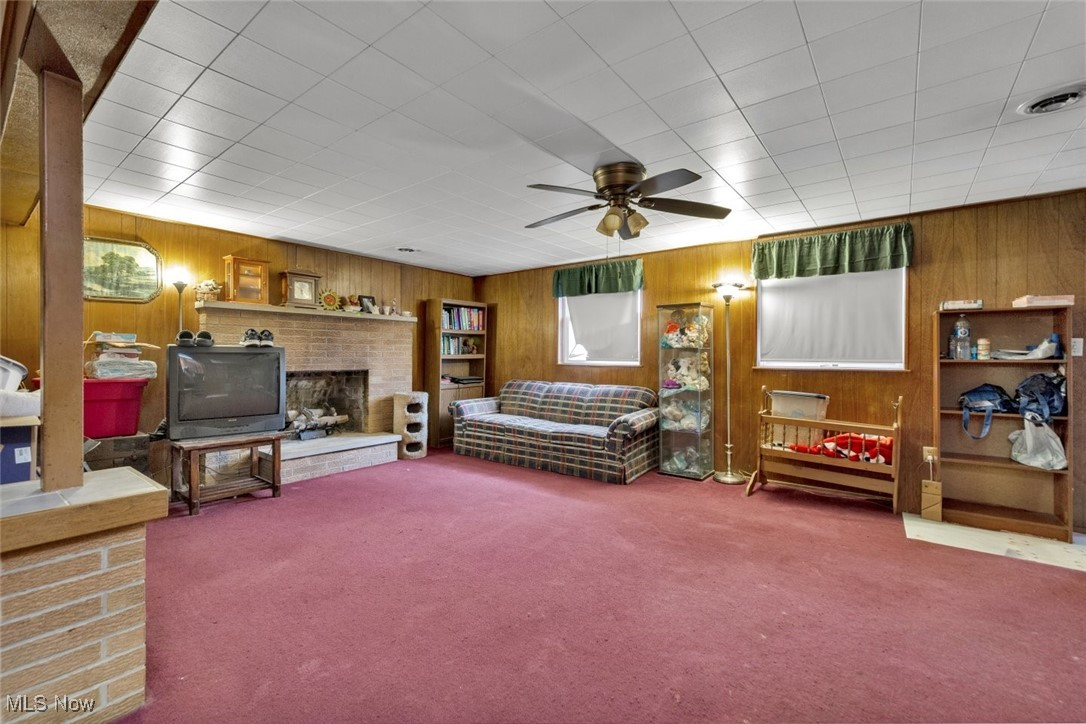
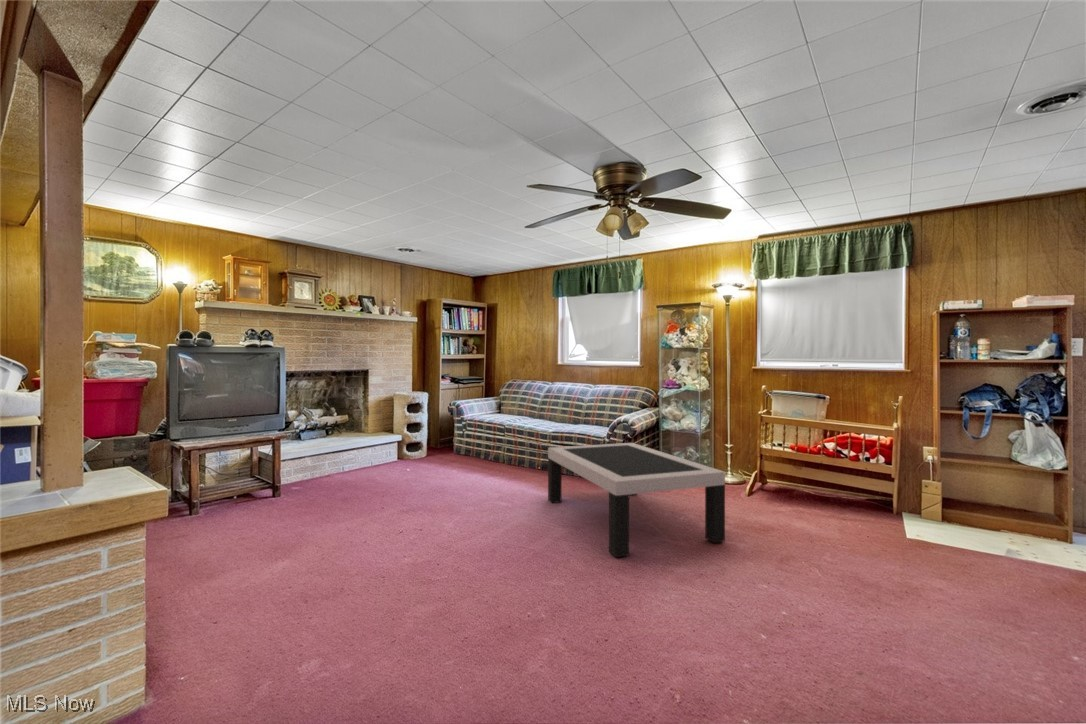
+ coffee table [547,442,726,558]
